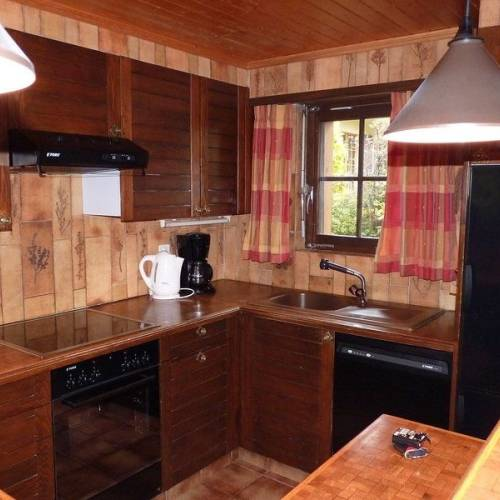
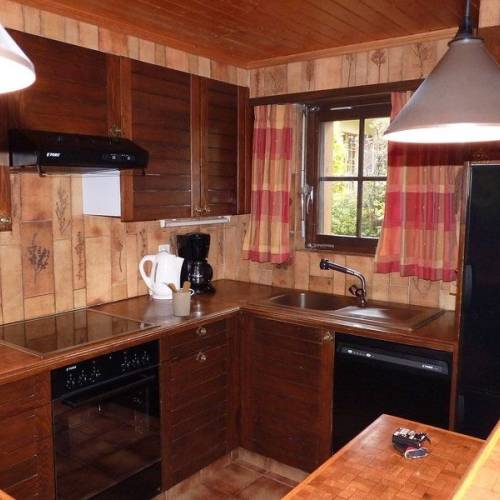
+ utensil holder [164,280,192,317]
